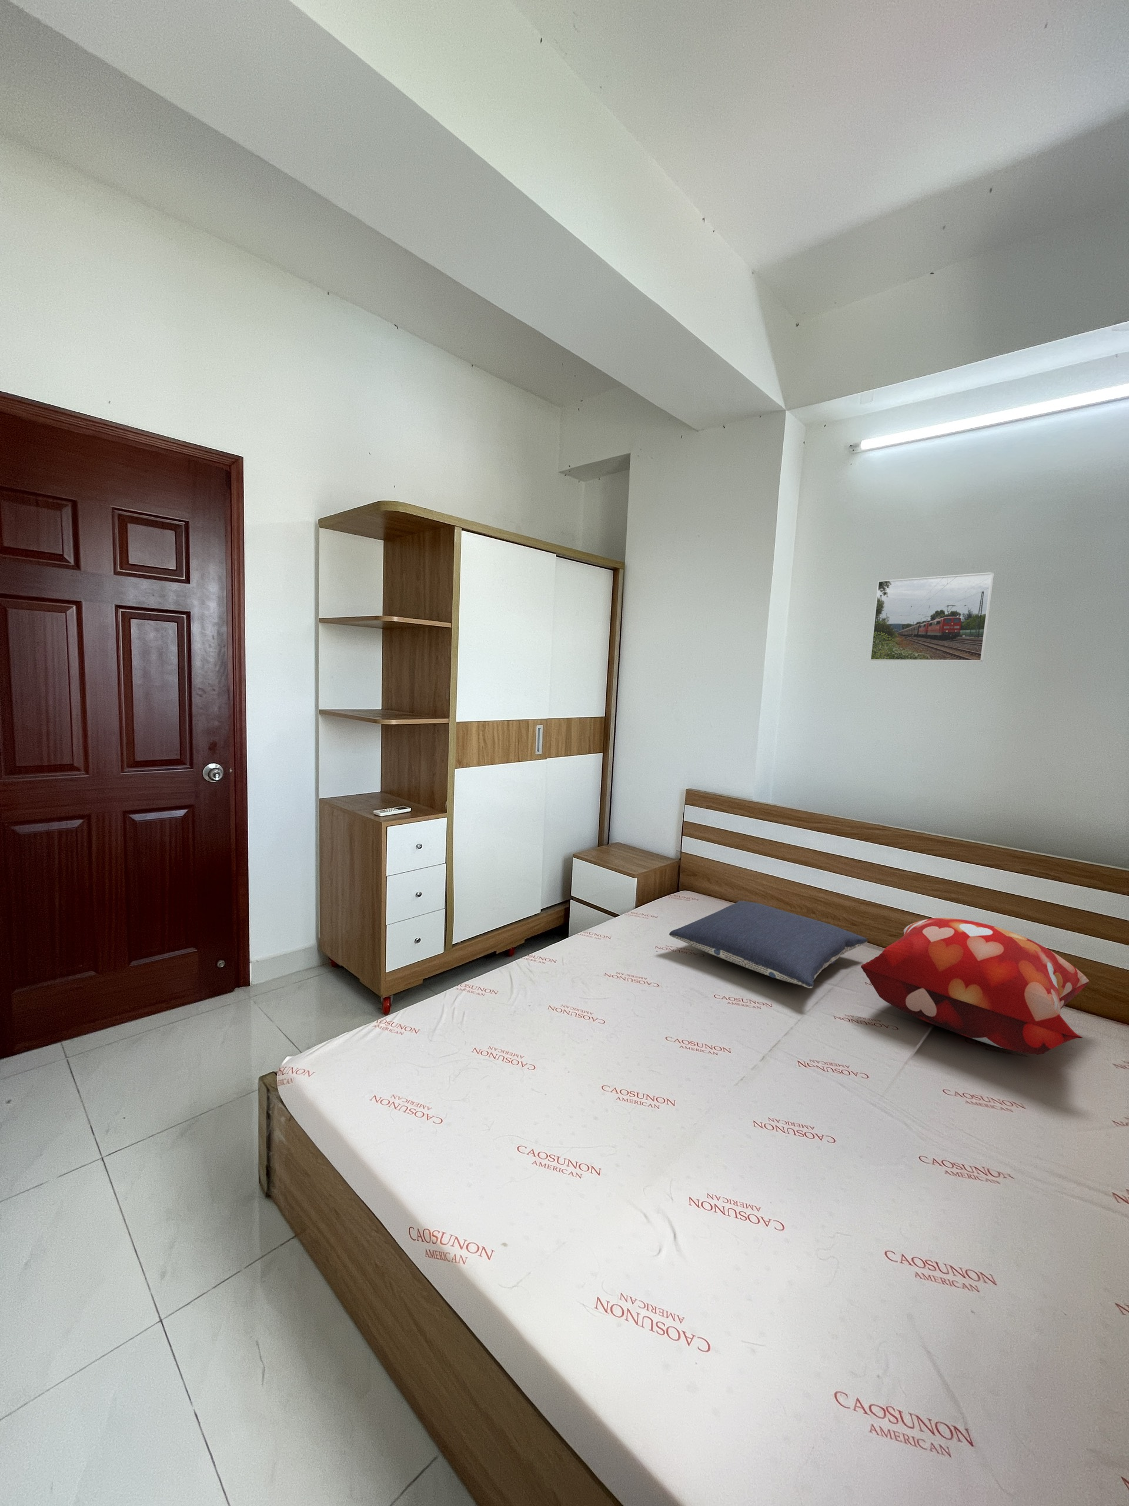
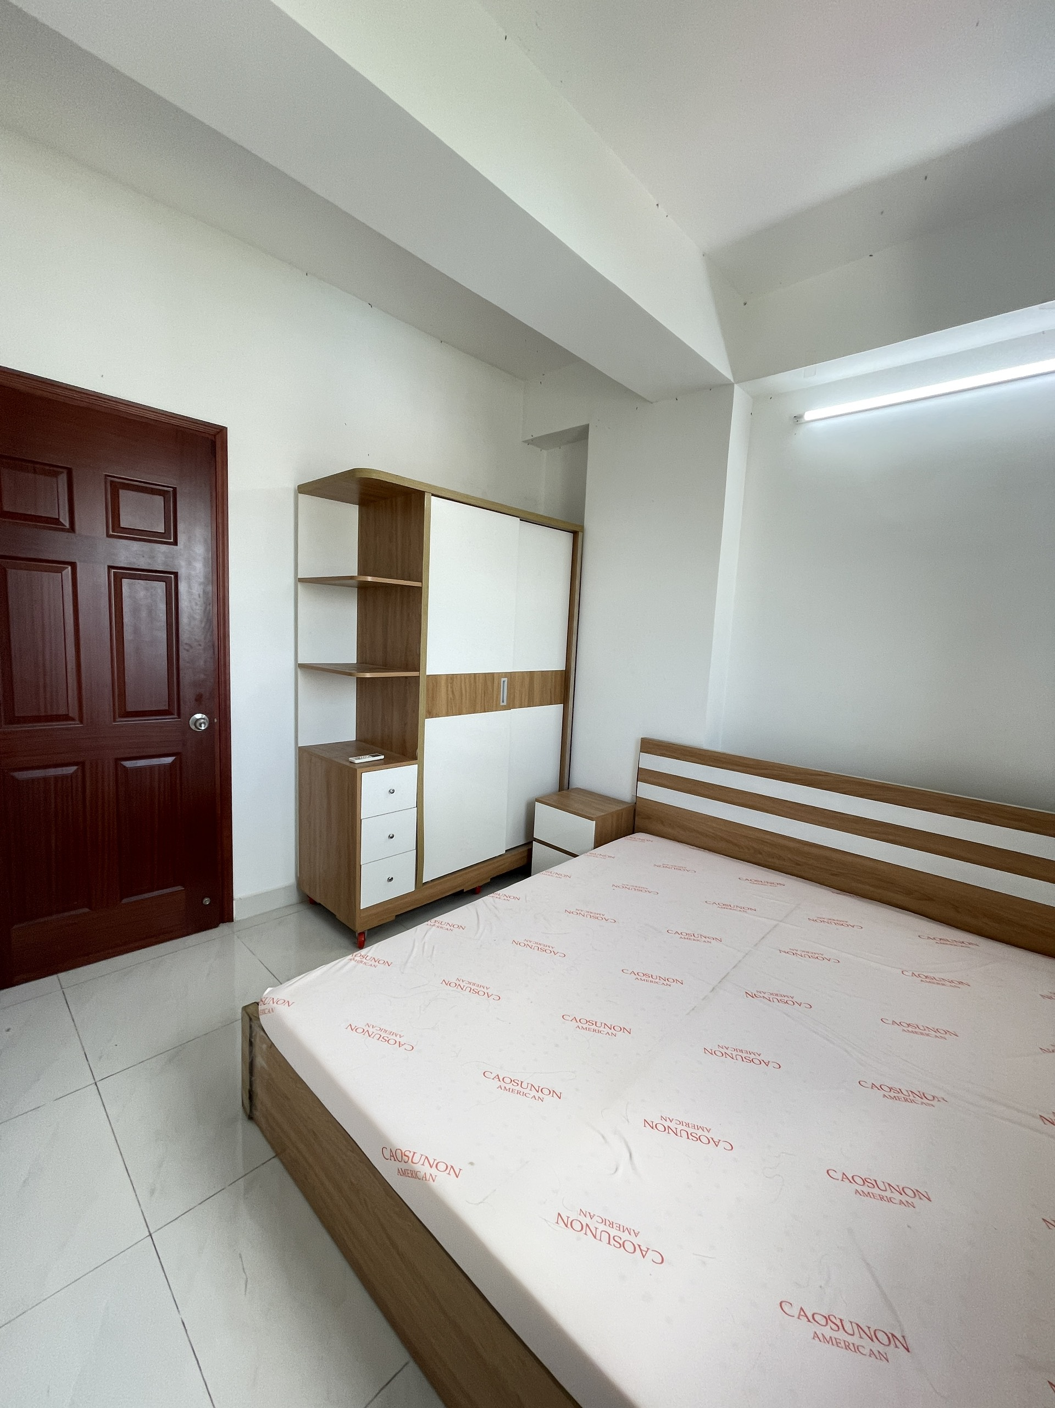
- pillow [669,900,868,989]
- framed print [869,572,995,663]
- decorative pillow [860,917,1090,1055]
